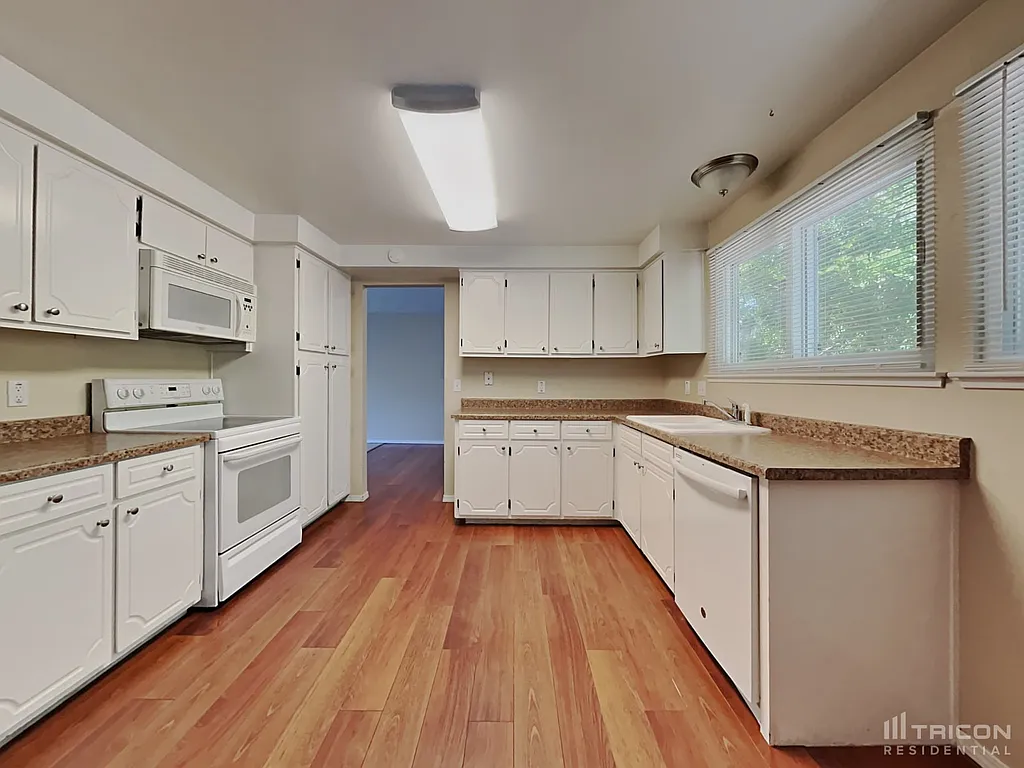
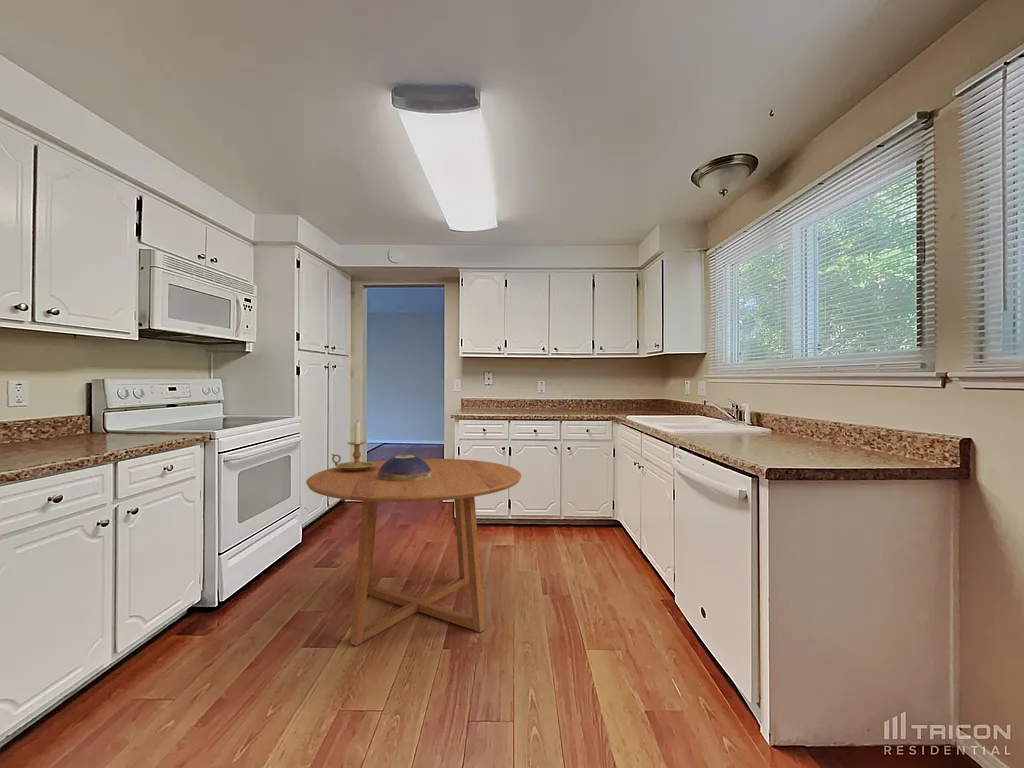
+ decorative bowl [378,454,432,482]
+ candle holder [331,419,377,471]
+ dining table [305,458,523,647]
